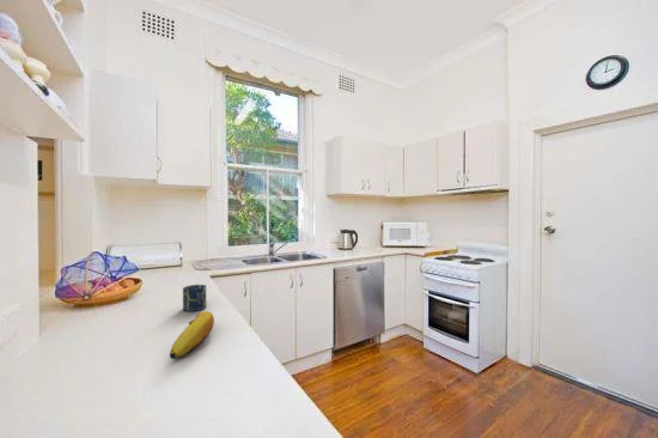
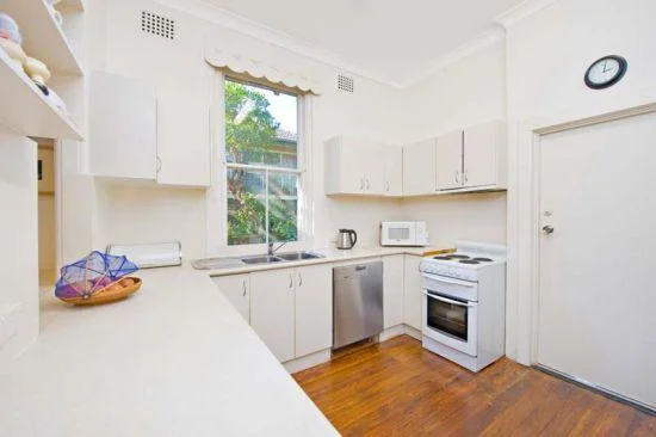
- cup [182,284,207,312]
- fruit [169,310,215,360]
